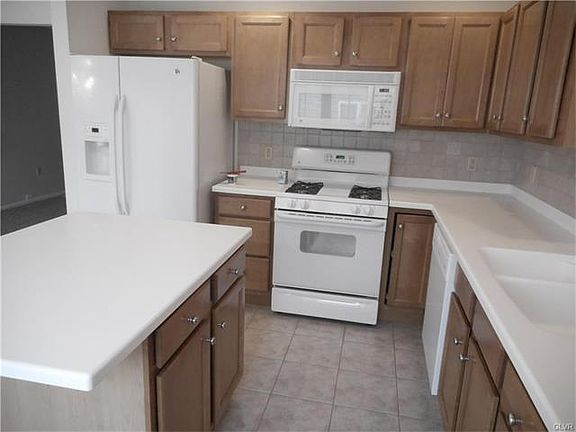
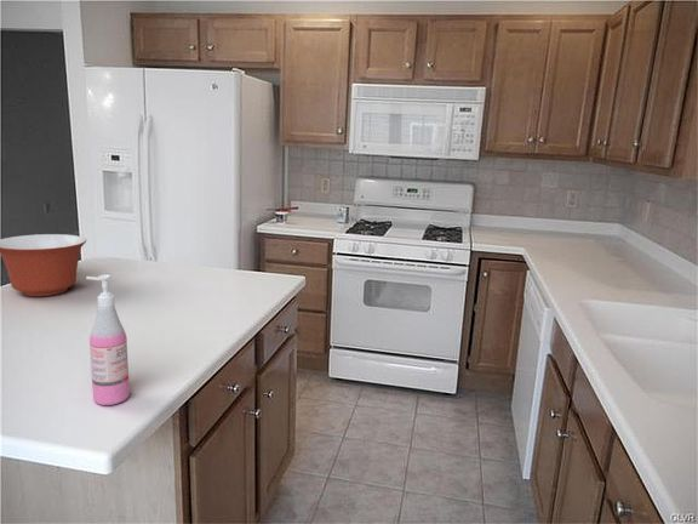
+ mixing bowl [0,233,87,297]
+ soap dispenser [85,273,131,406]
